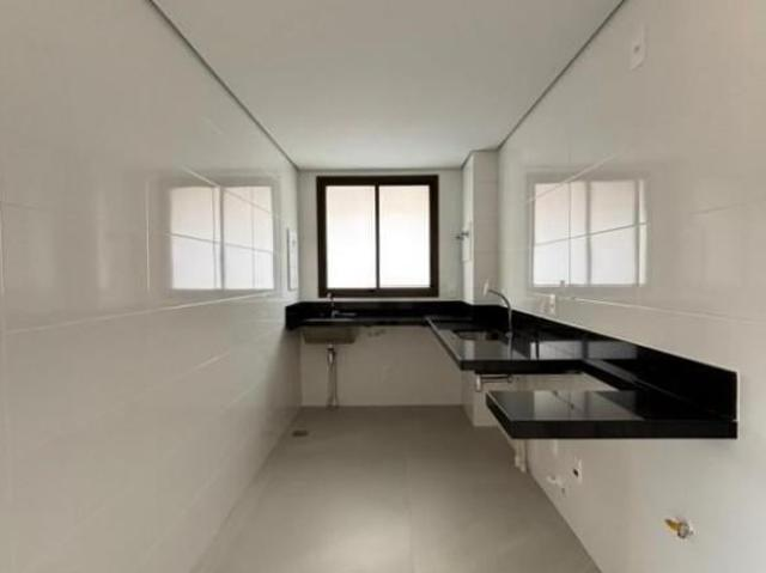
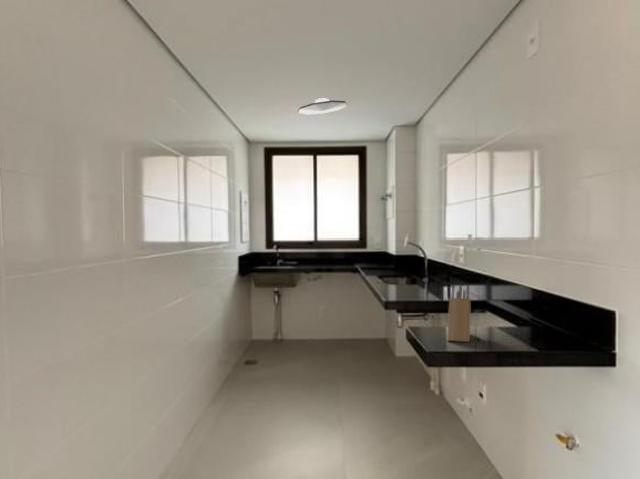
+ knife block [446,283,472,343]
+ ceiling light [297,97,348,115]
